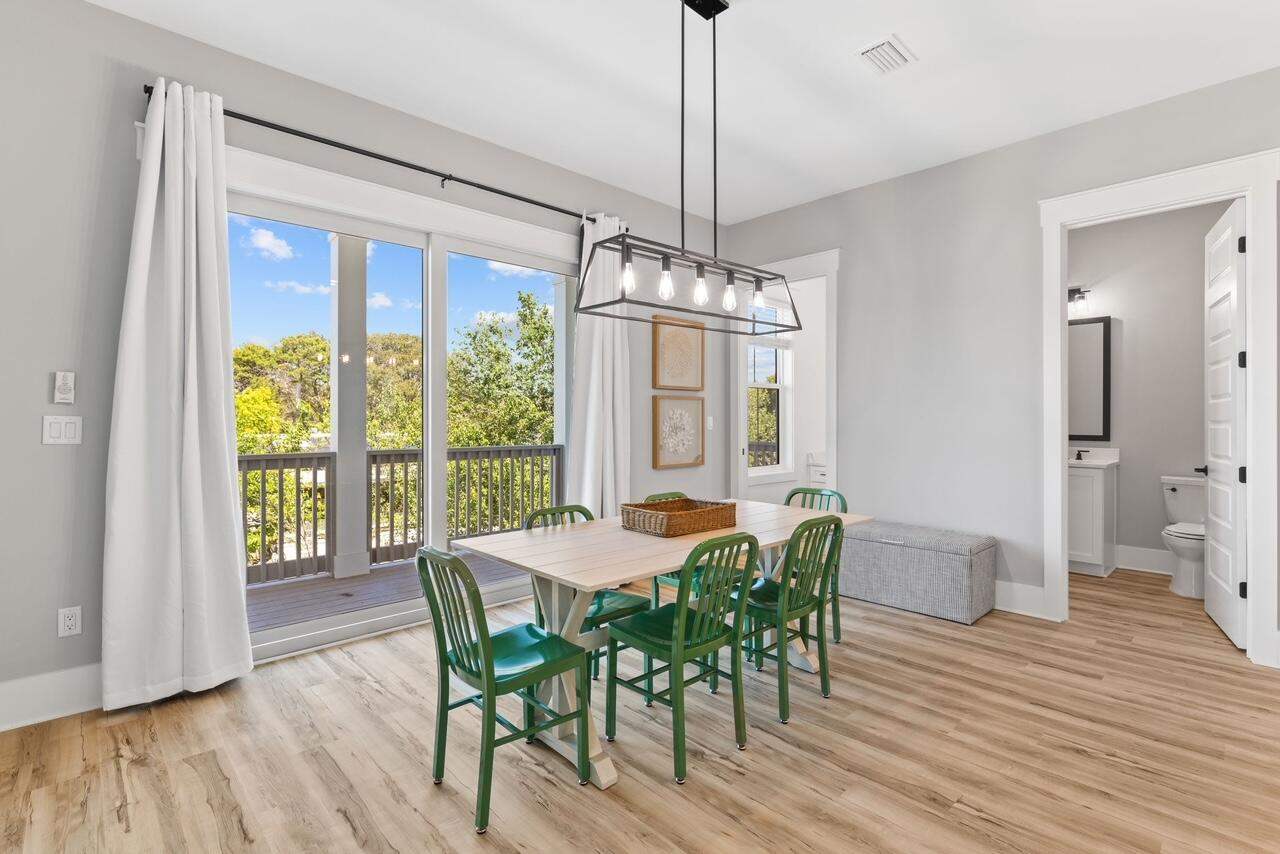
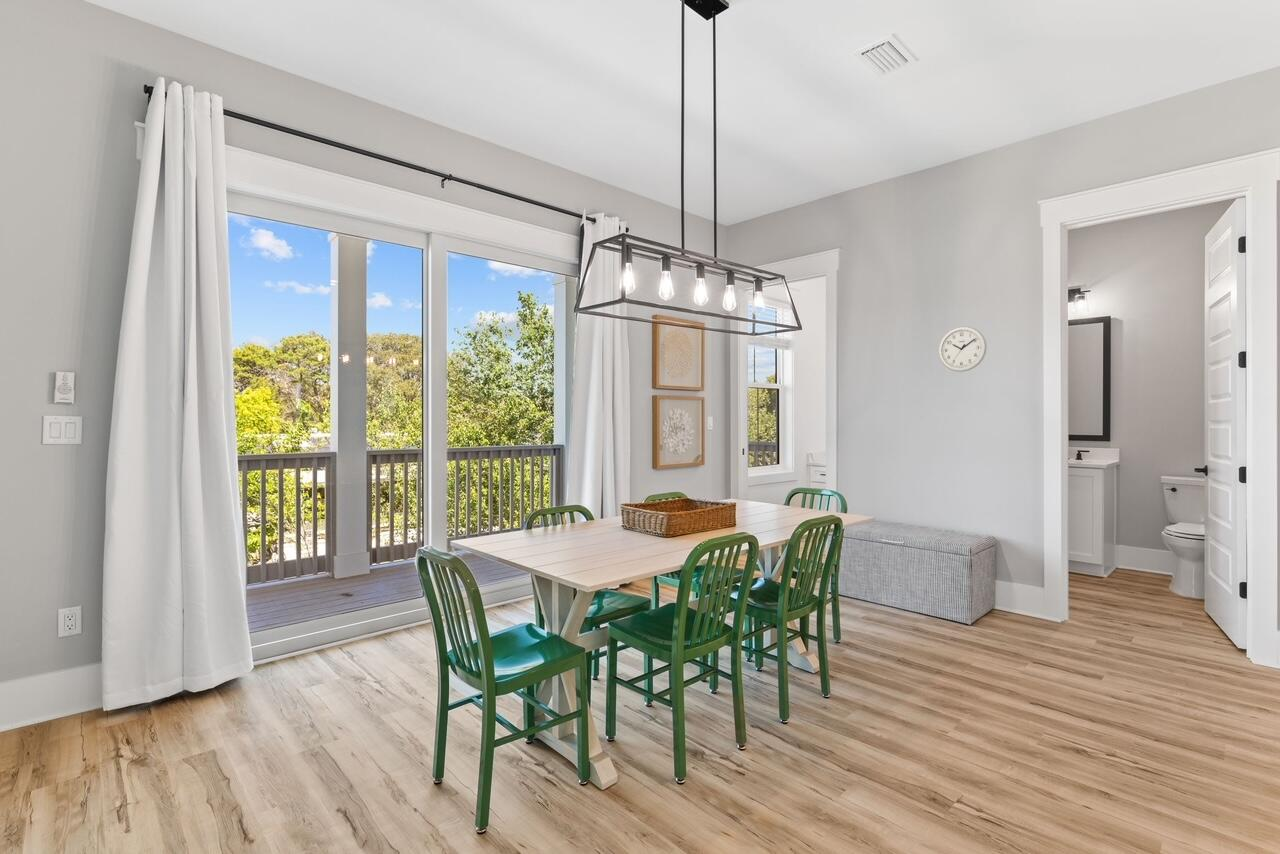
+ wall clock [937,325,988,373]
